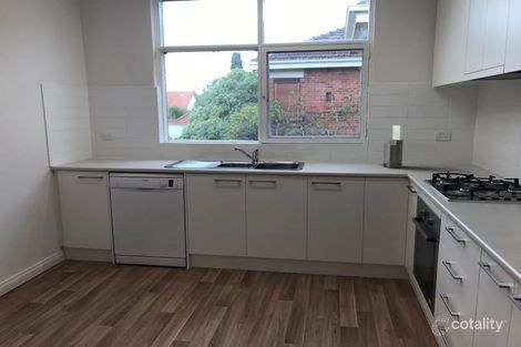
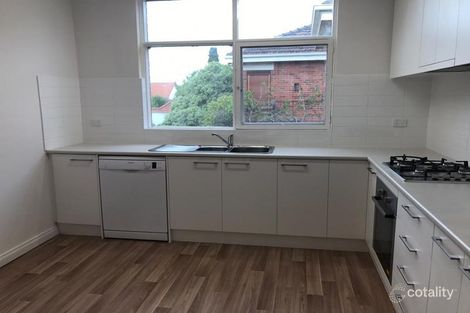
- knife block [381,124,403,169]
